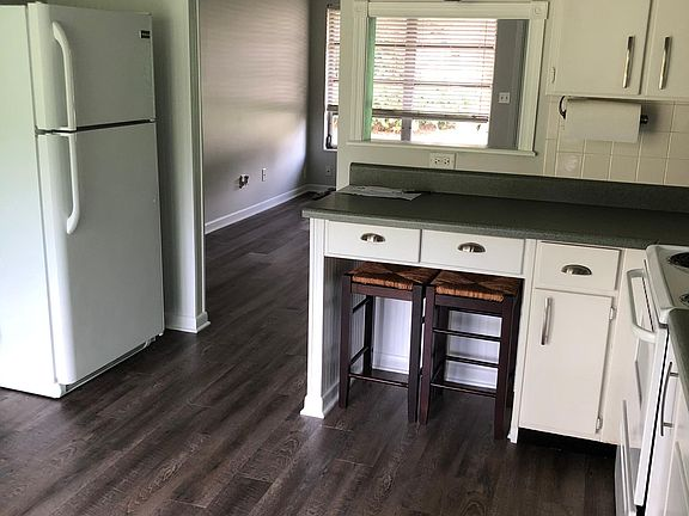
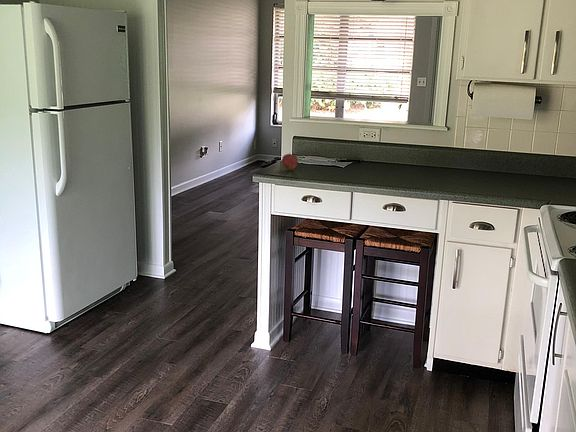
+ fruit [281,152,299,171]
